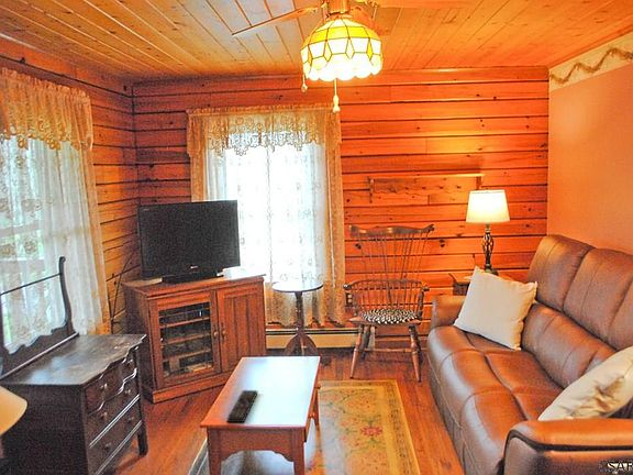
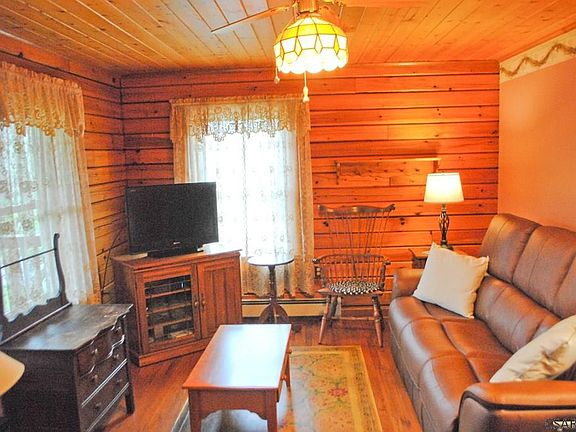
- remote control [225,389,258,423]
